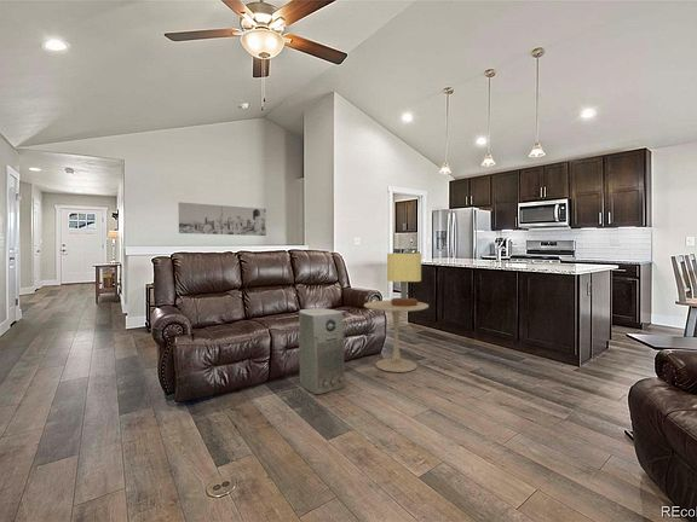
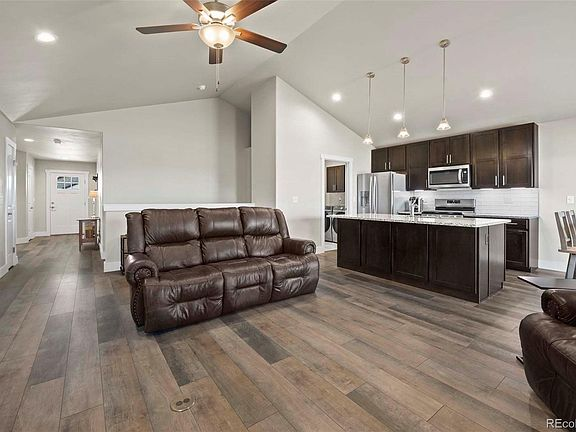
- air purifier [298,307,346,395]
- wall art [177,201,267,237]
- table lamp [386,253,422,307]
- side table [363,300,430,373]
